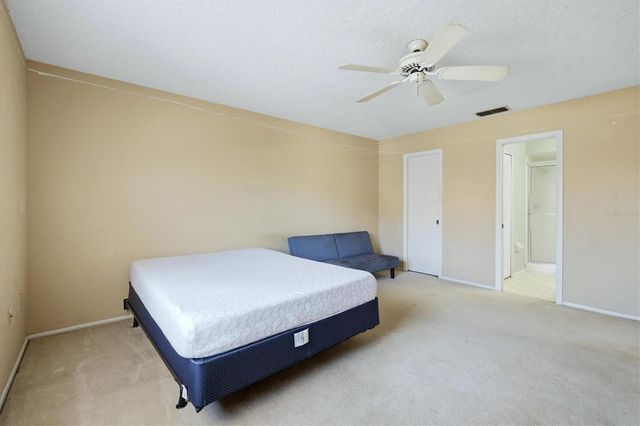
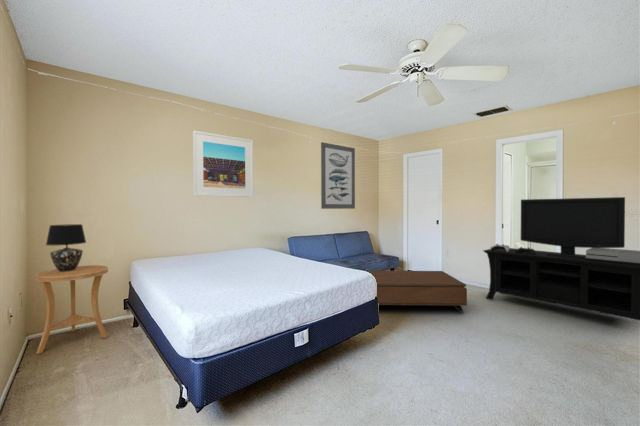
+ table lamp [45,223,87,272]
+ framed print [192,130,254,198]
+ media console [482,196,640,322]
+ coffee table [366,270,468,314]
+ side table [34,264,109,355]
+ wall art [320,141,356,210]
